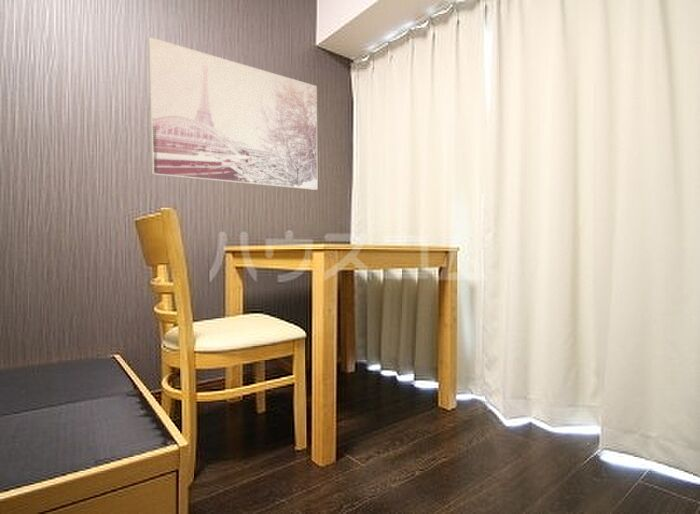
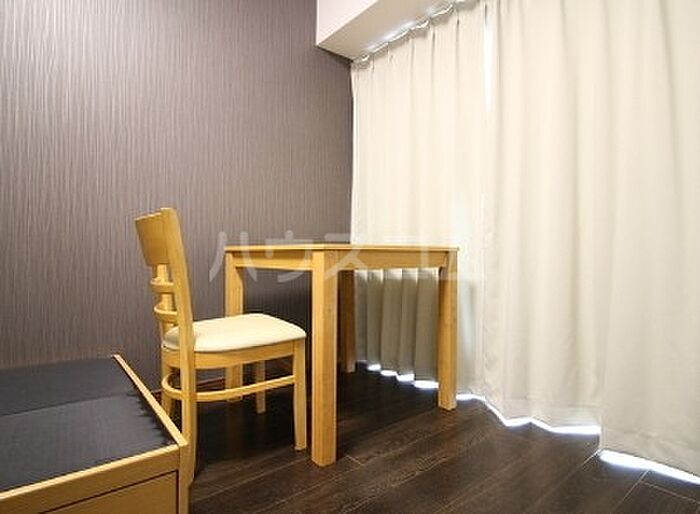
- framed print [147,36,318,191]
